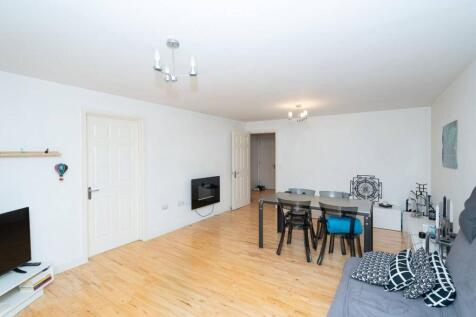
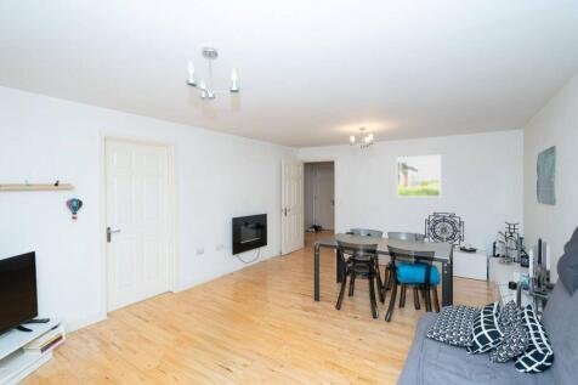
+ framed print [396,154,442,198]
